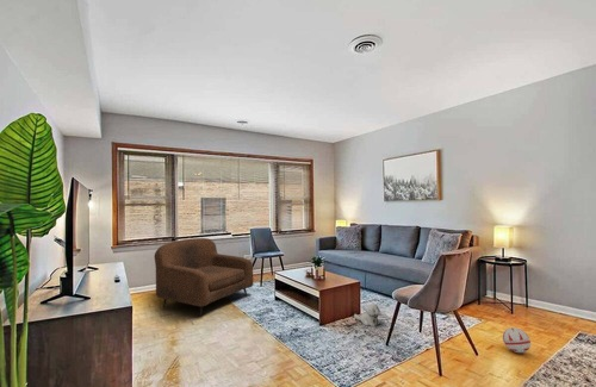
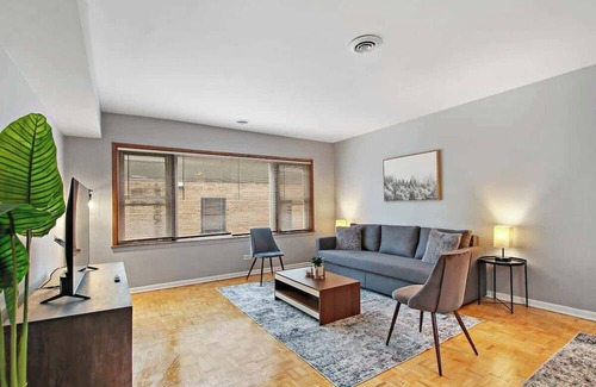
- armchair [154,237,254,317]
- ball [502,326,532,354]
- plush toy [353,302,381,327]
